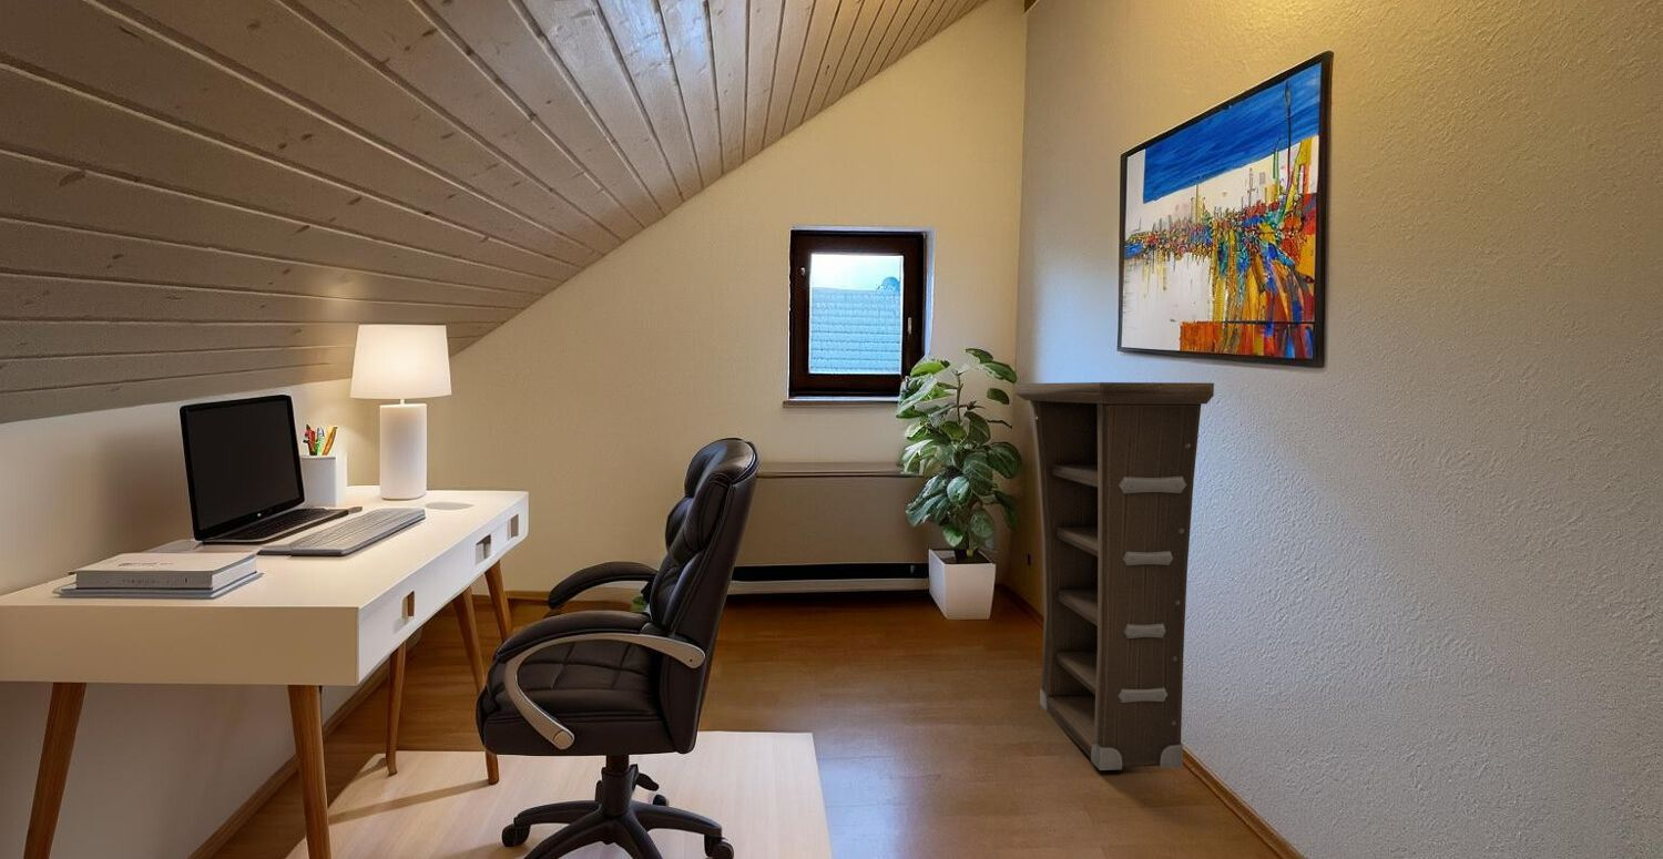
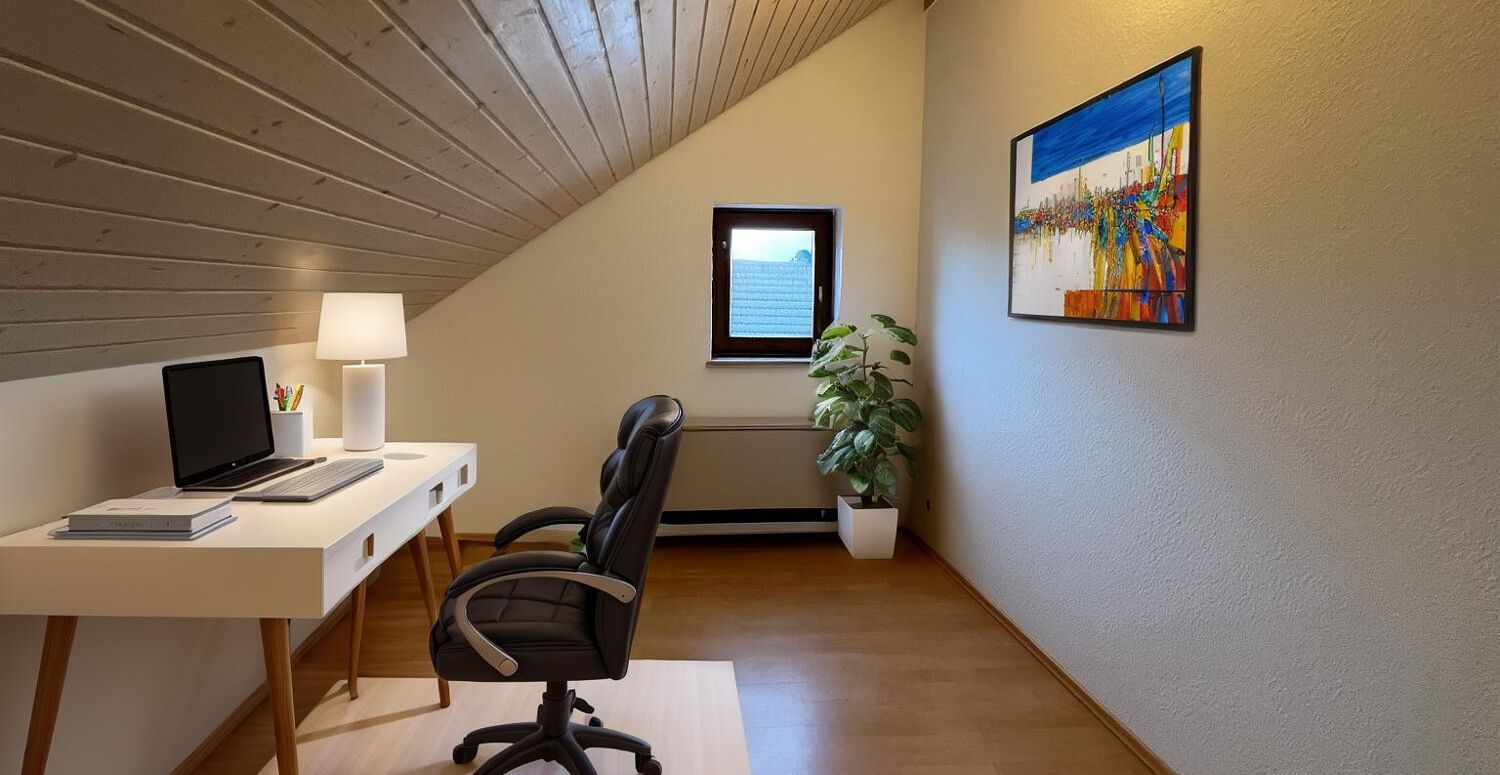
- cabinet [1014,381,1215,771]
